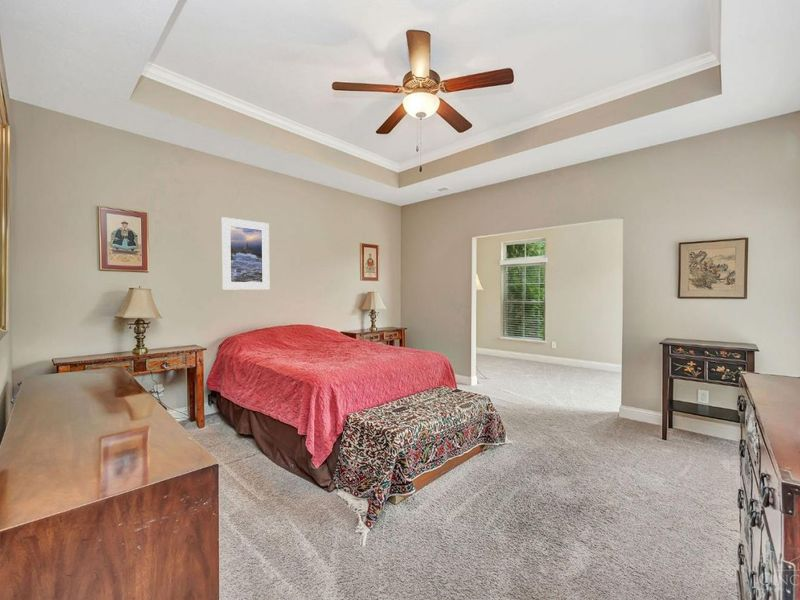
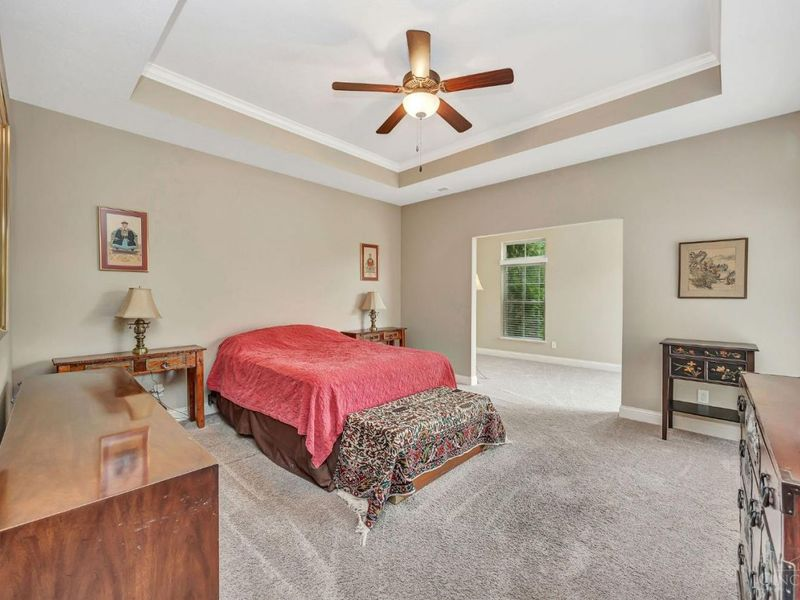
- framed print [221,216,270,291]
